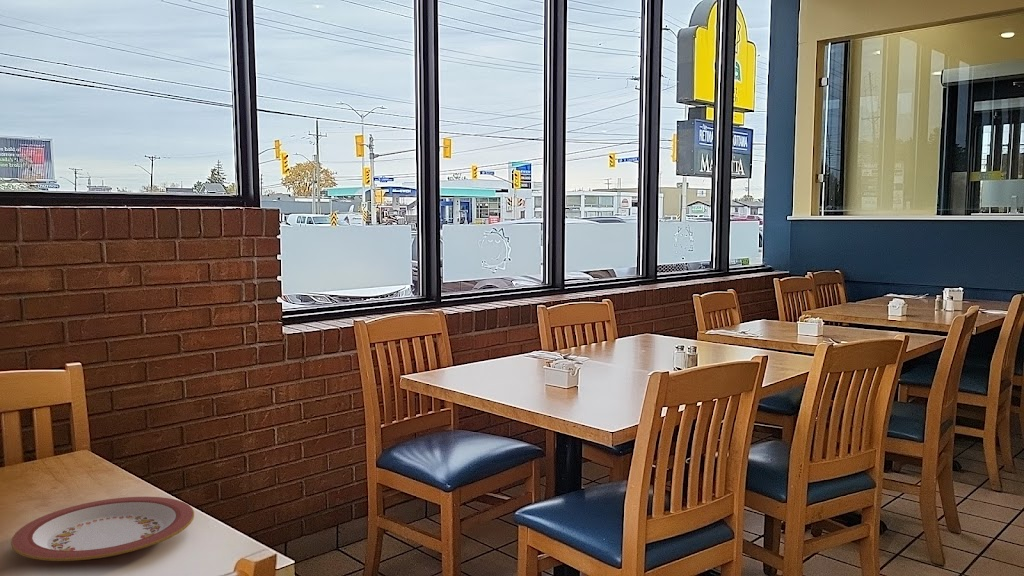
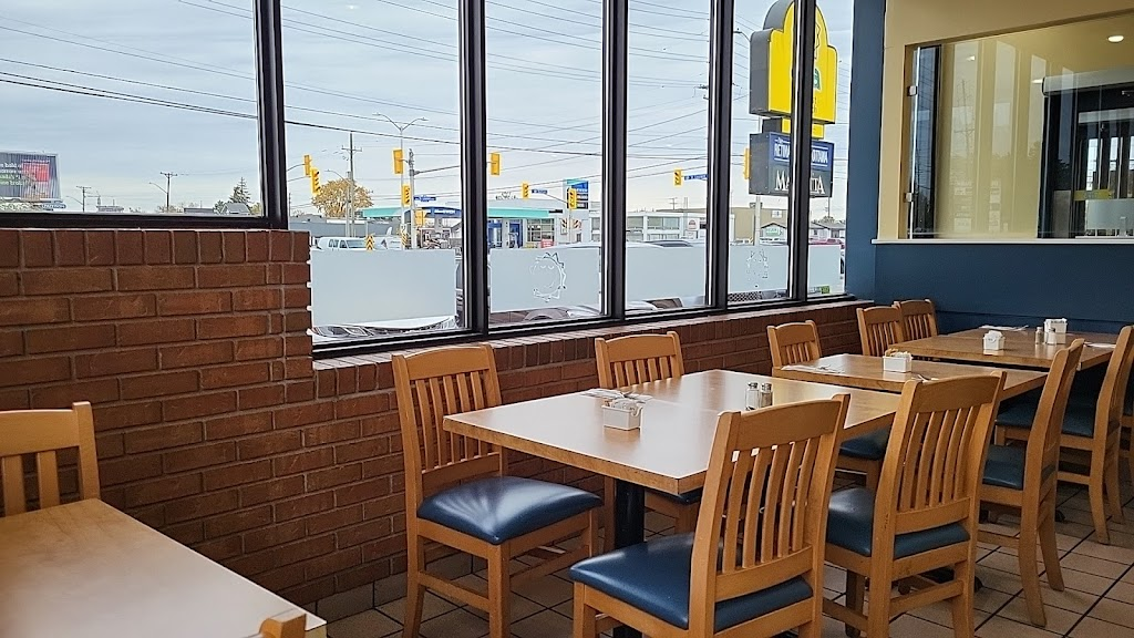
- plate [10,496,195,562]
